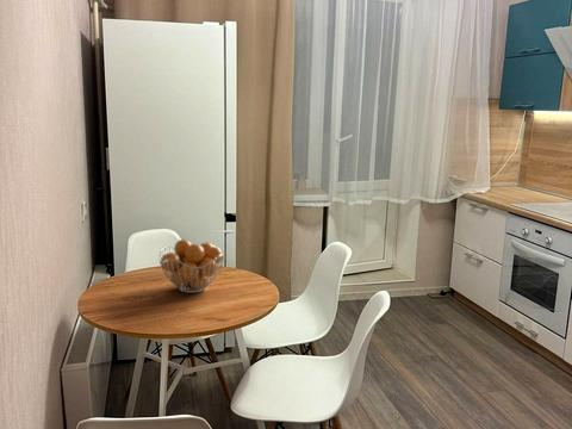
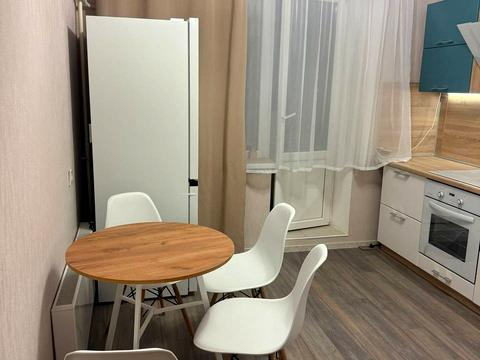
- fruit basket [157,238,225,294]
